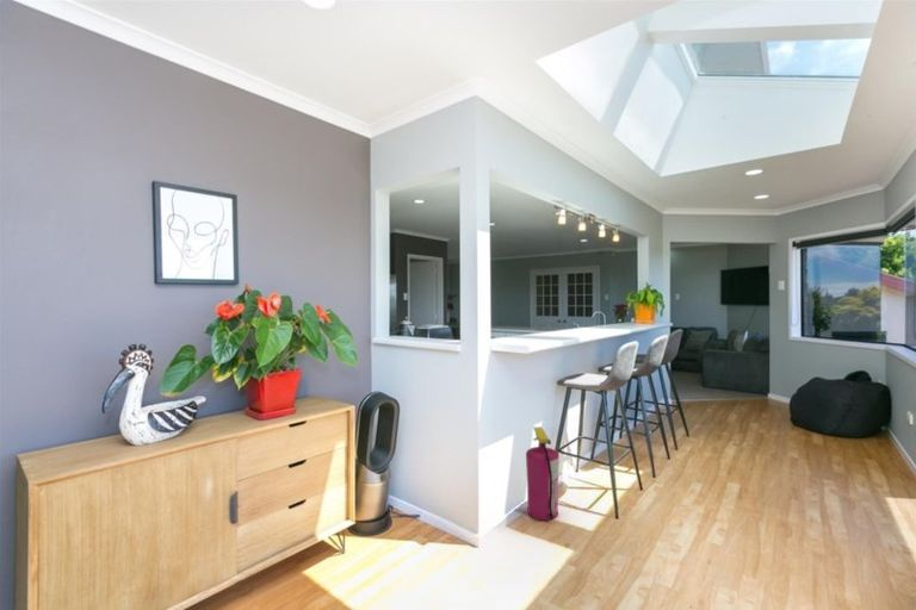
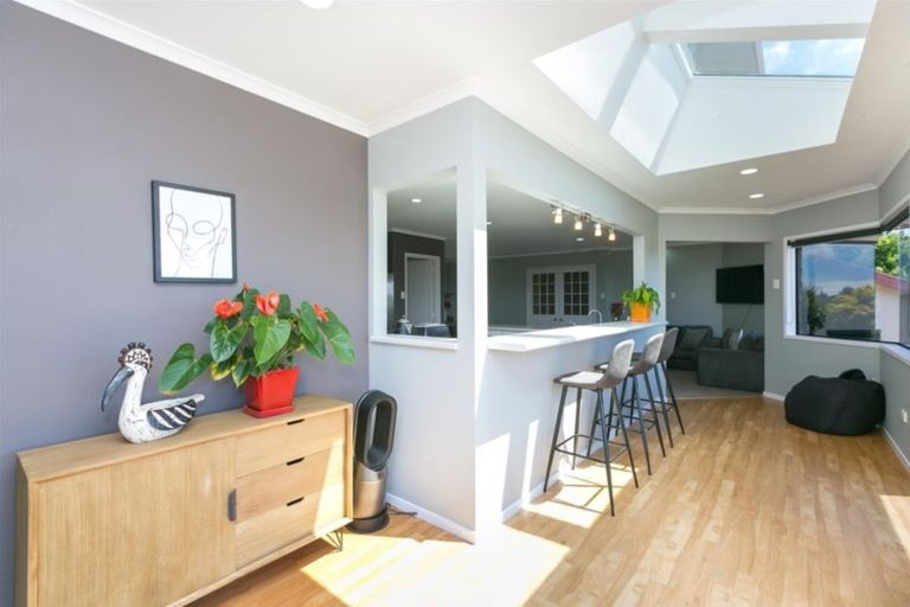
- fire extinguisher [525,425,561,522]
